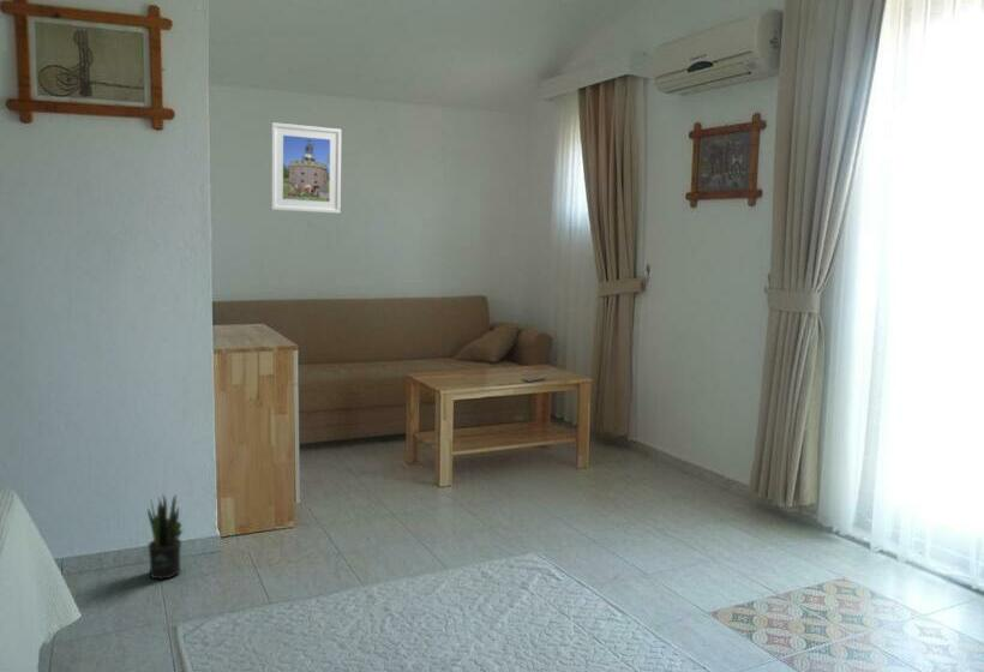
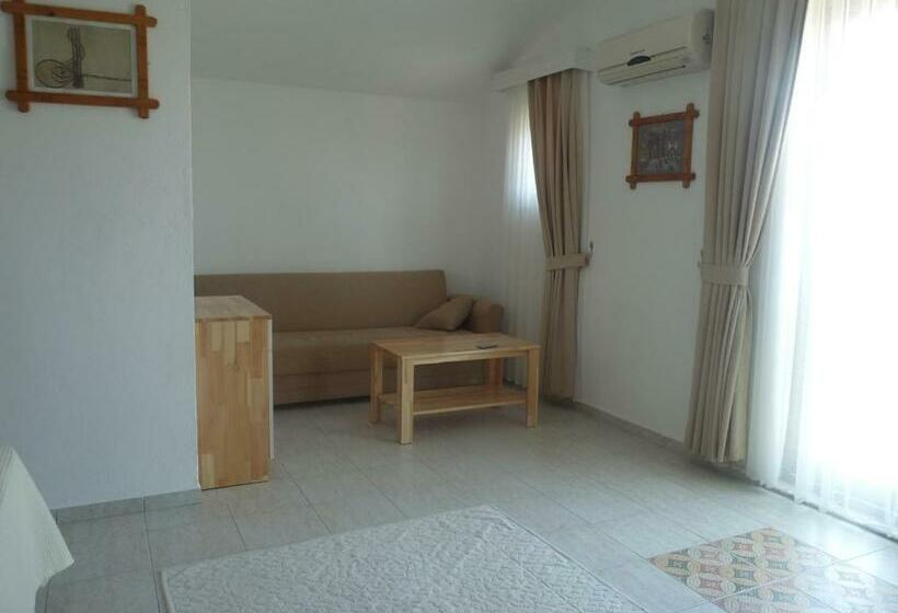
- potted plant [146,493,185,581]
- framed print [270,121,342,215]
